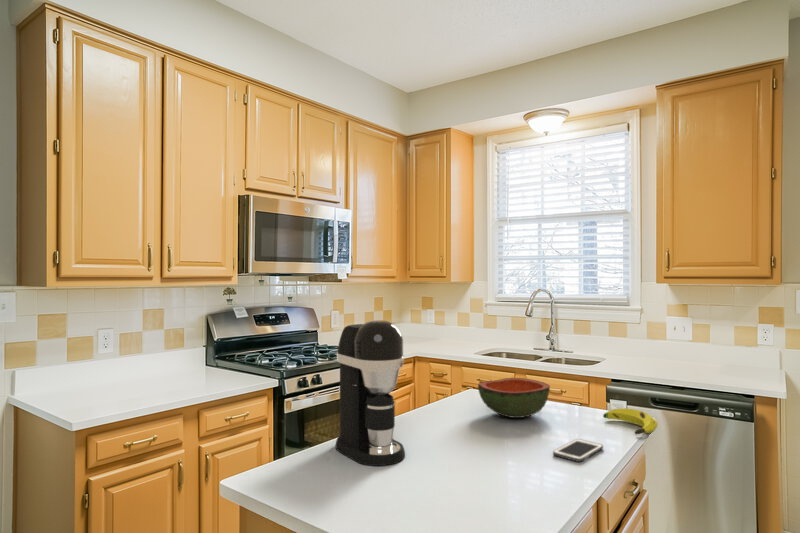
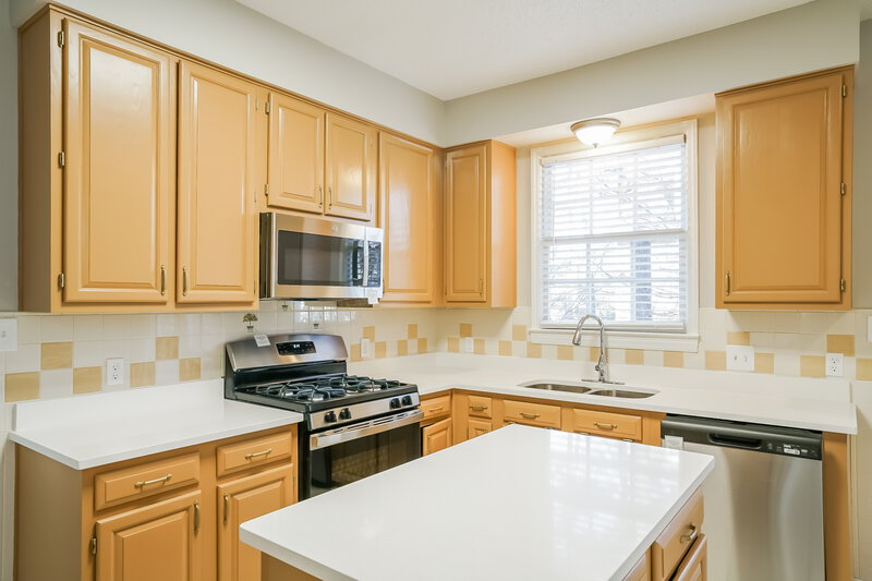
- bowl [477,377,551,419]
- cell phone [552,438,604,463]
- banana [602,407,659,435]
- coffee maker [335,319,406,467]
